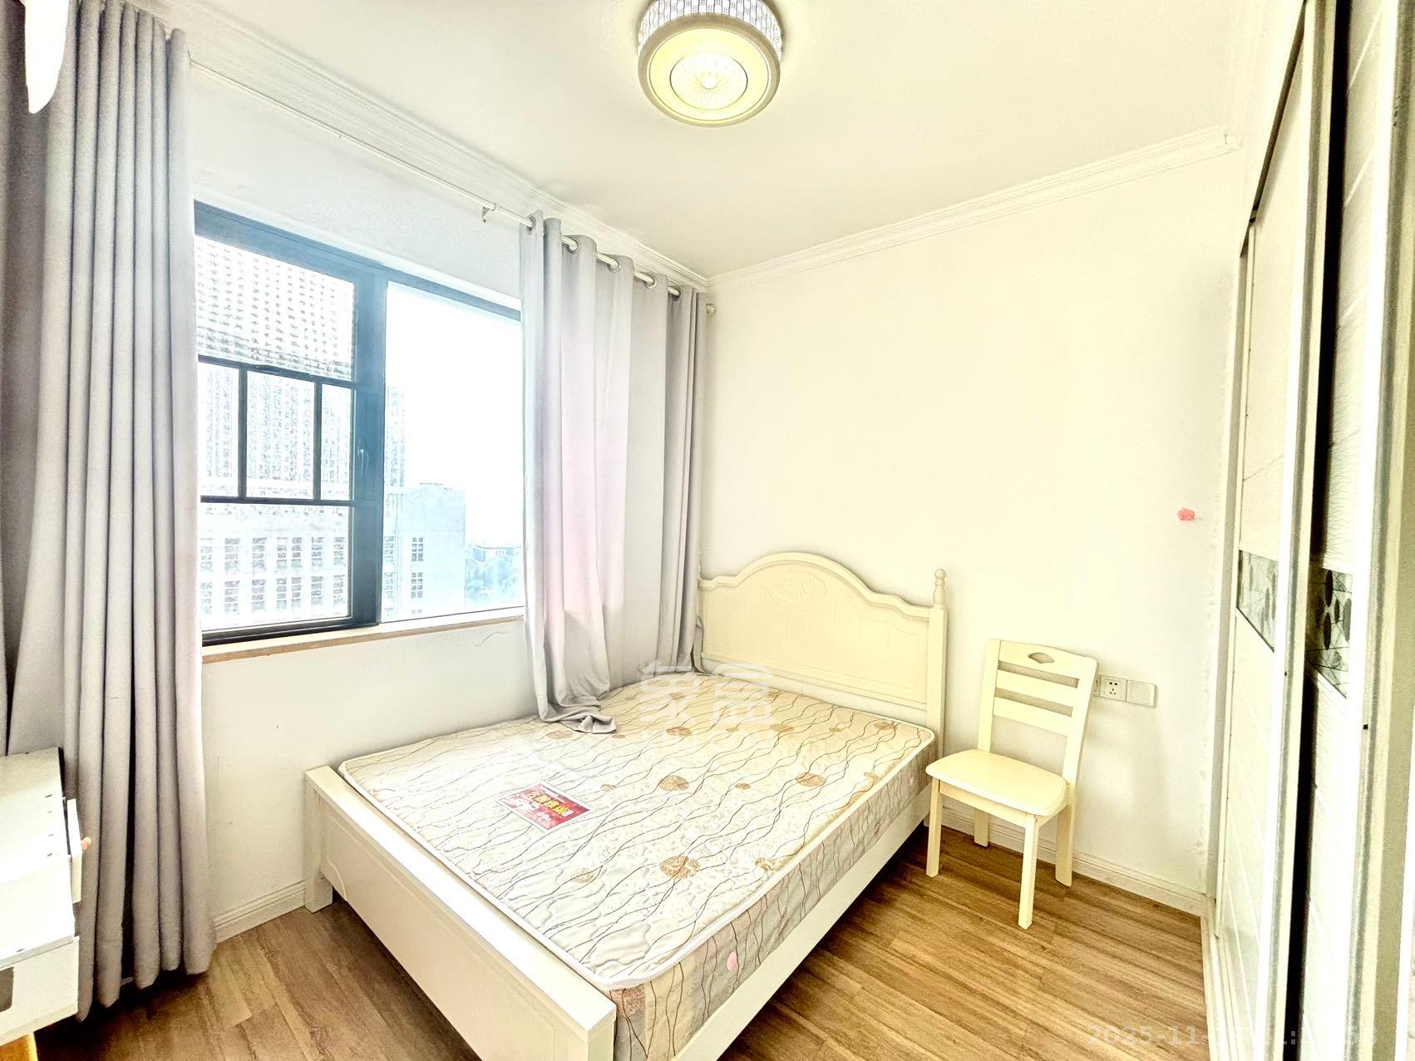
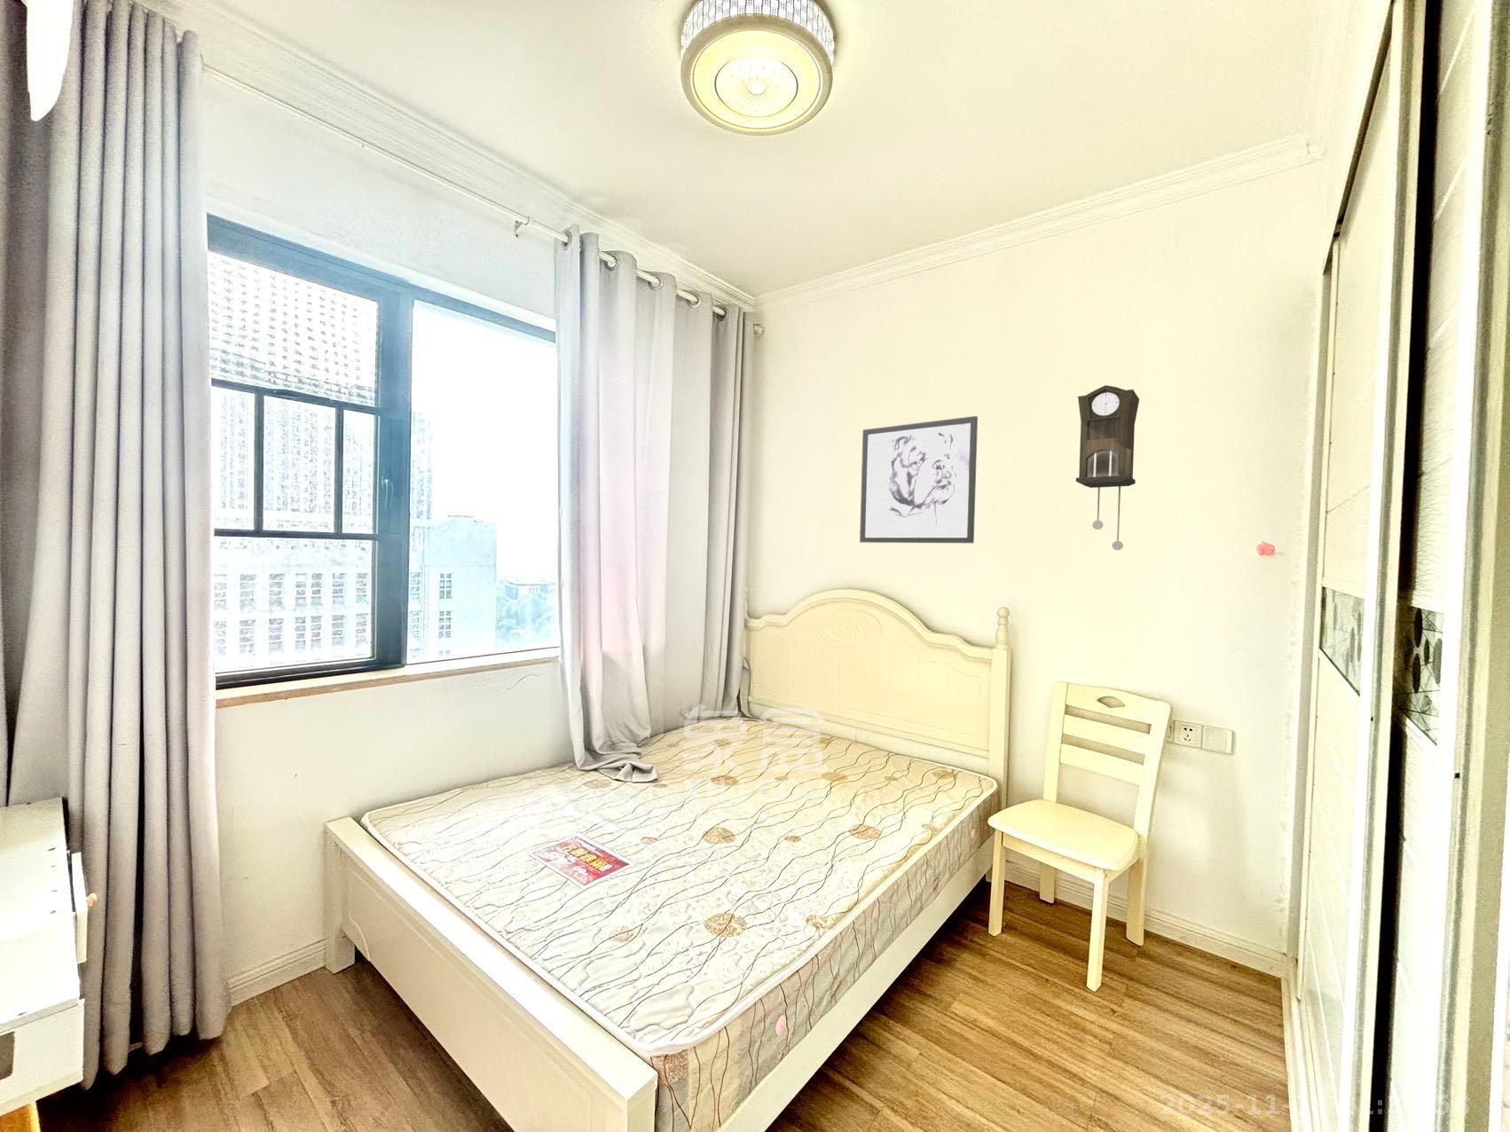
+ wall art [858,415,979,543]
+ pendulum clock [1075,384,1140,551]
